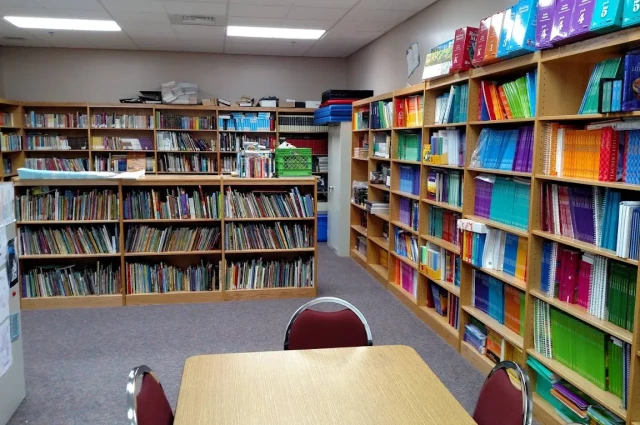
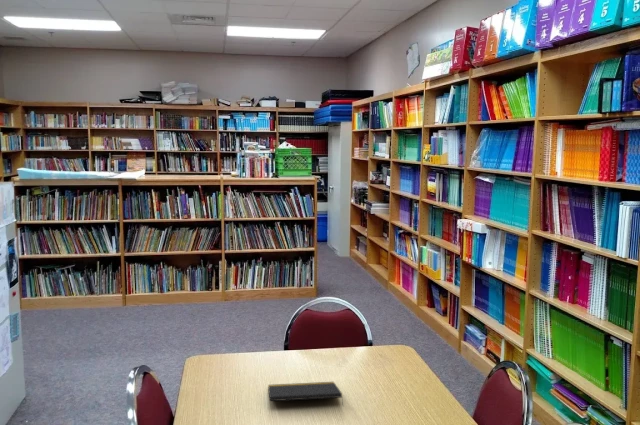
+ notepad [267,381,345,408]
